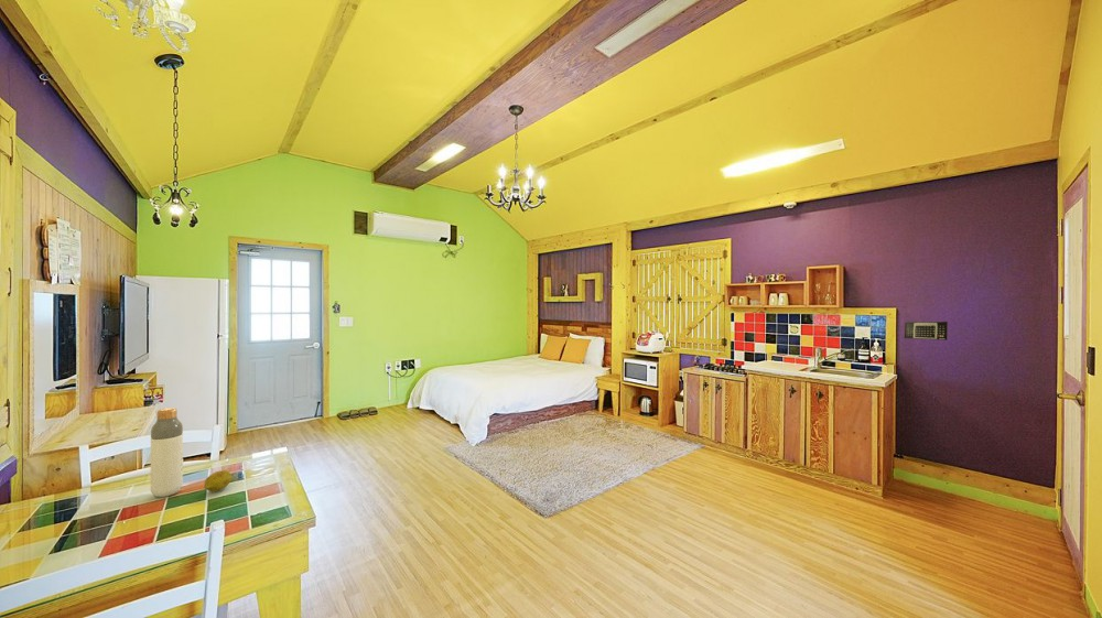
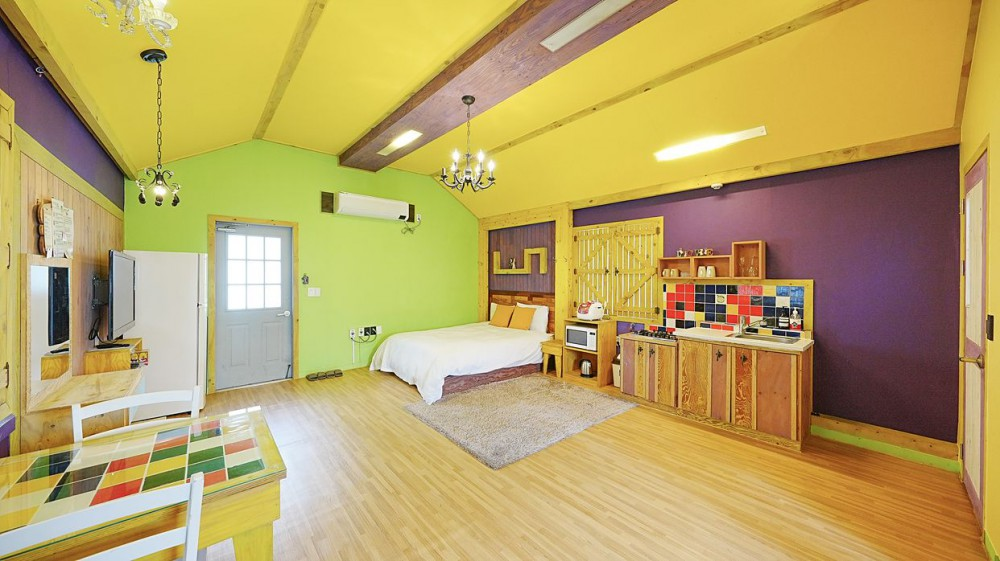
- calendar [904,321,949,341]
- bottle [150,406,184,498]
- fruit [204,469,233,492]
